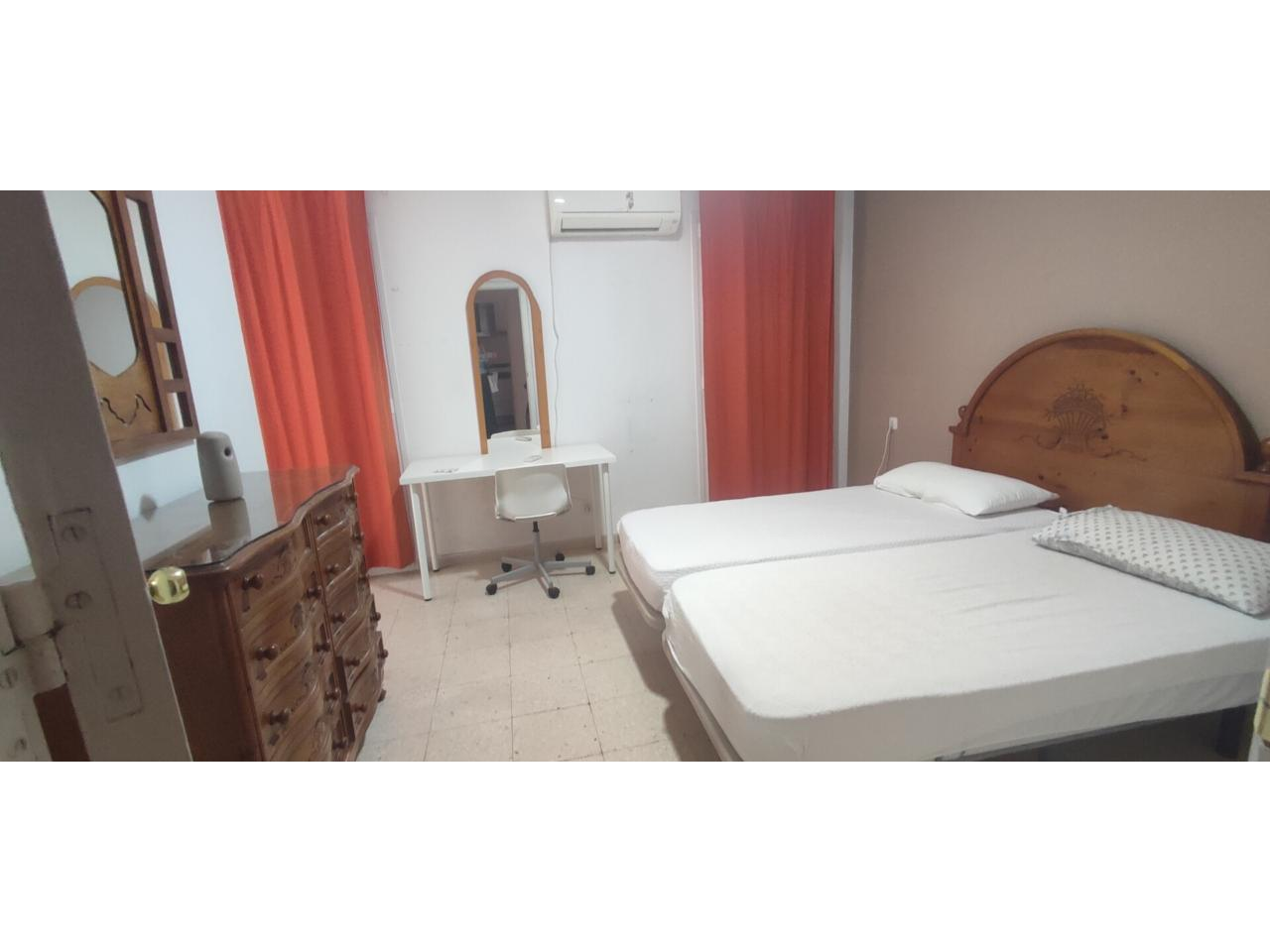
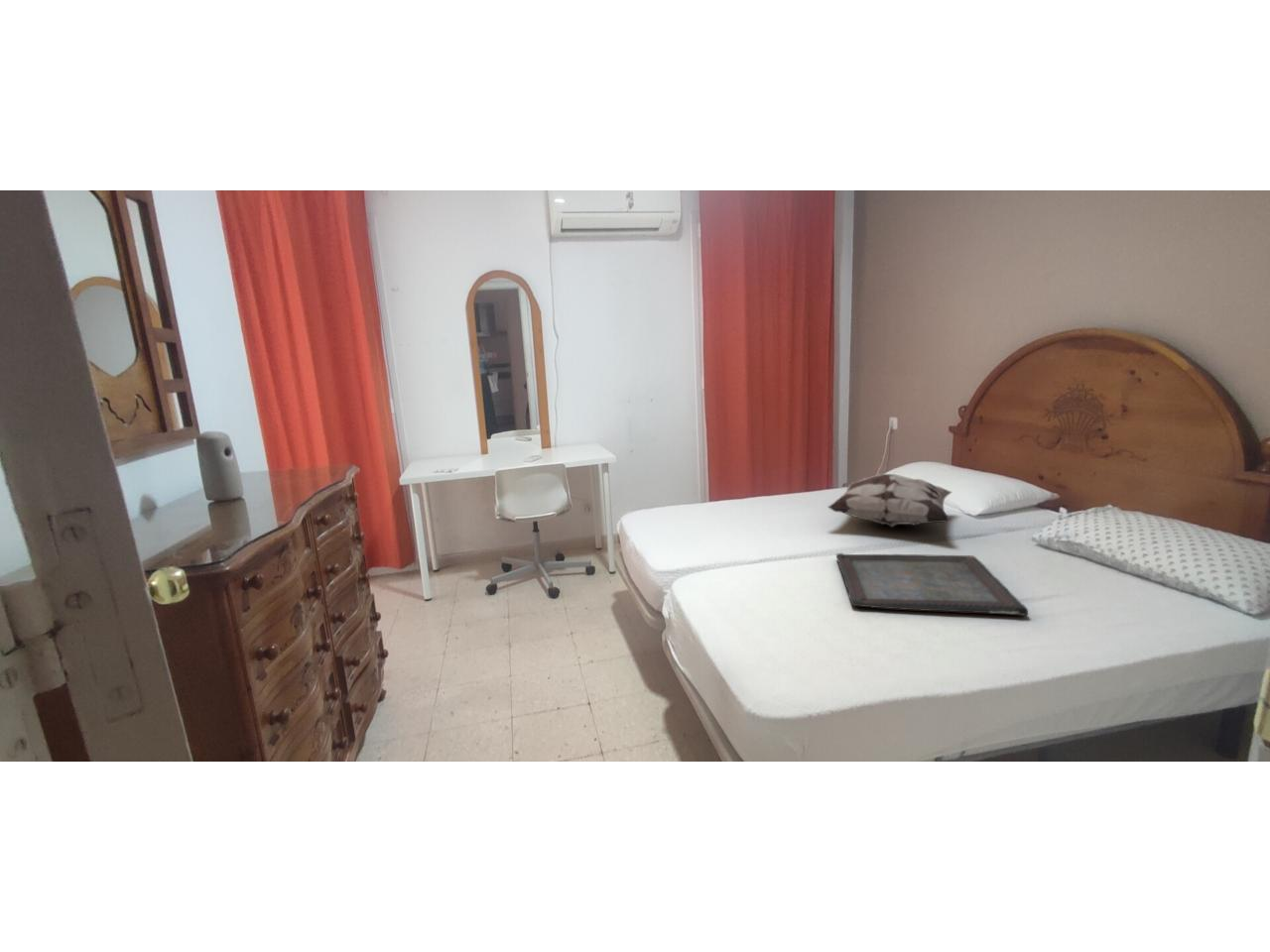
+ serving tray [835,552,1030,617]
+ decorative pillow [826,473,953,529]
